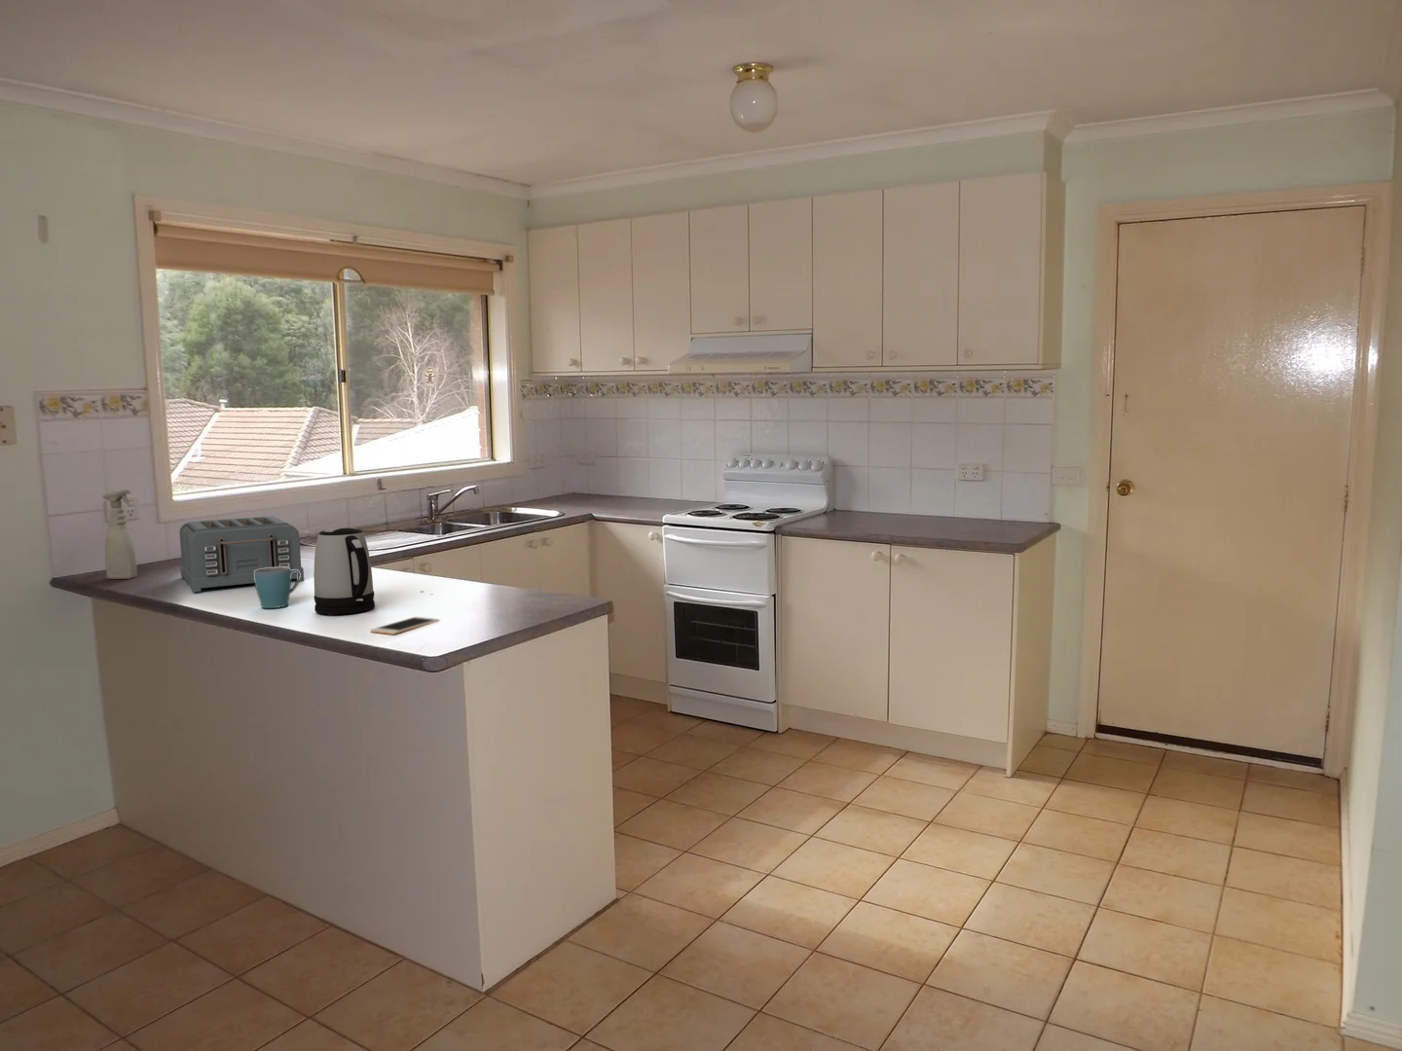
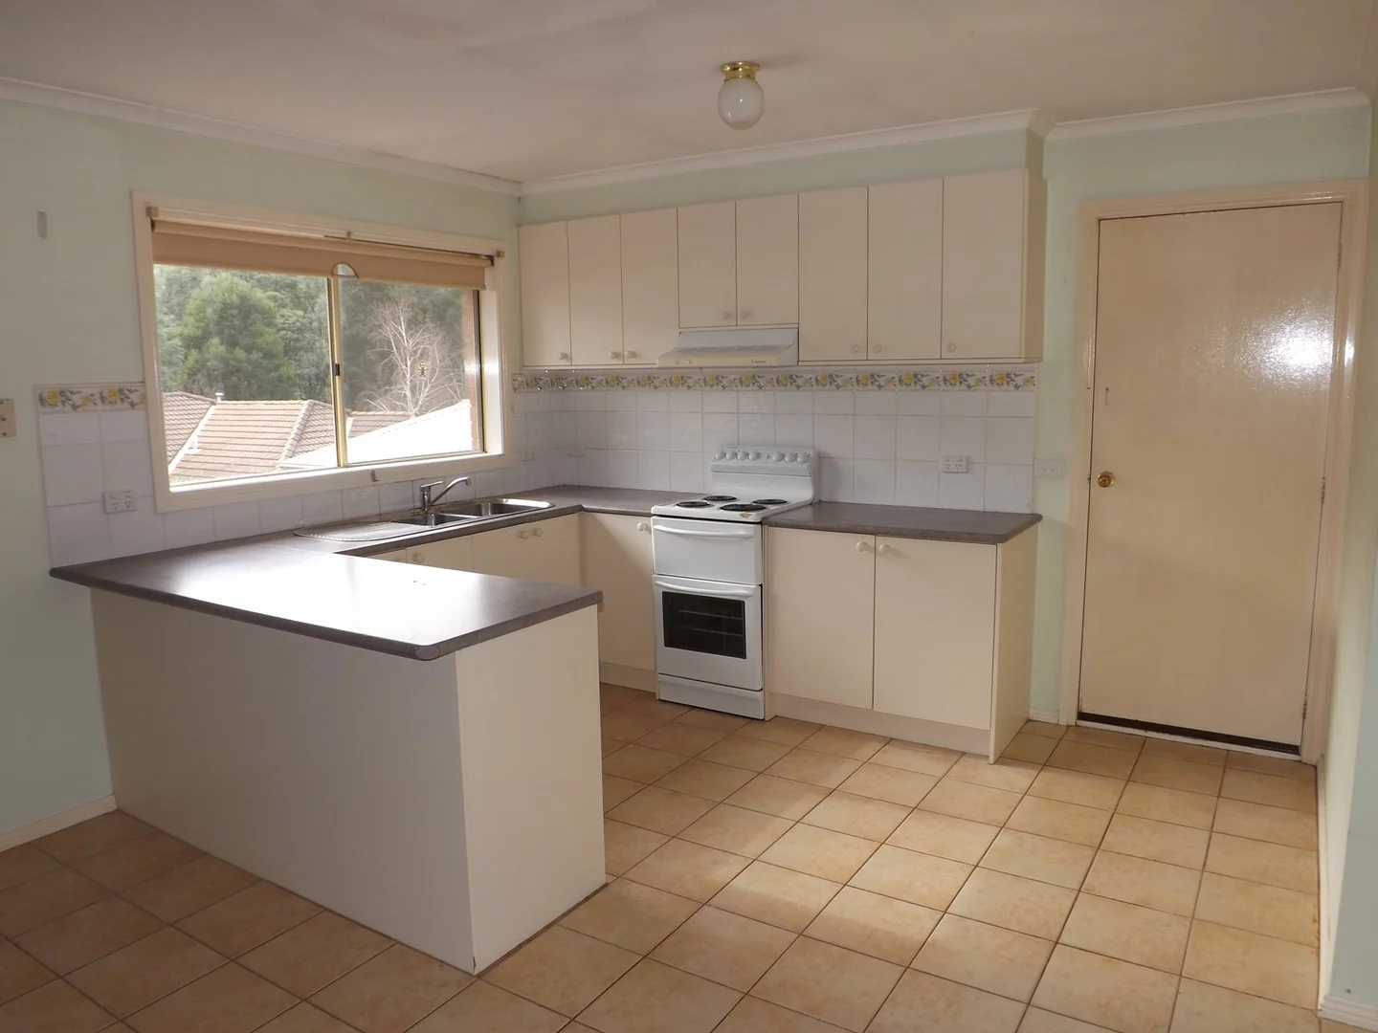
- cell phone [369,616,440,636]
- kettle [314,527,375,616]
- mug [254,566,301,609]
- toaster [179,514,305,593]
- spray bottle [102,489,138,580]
